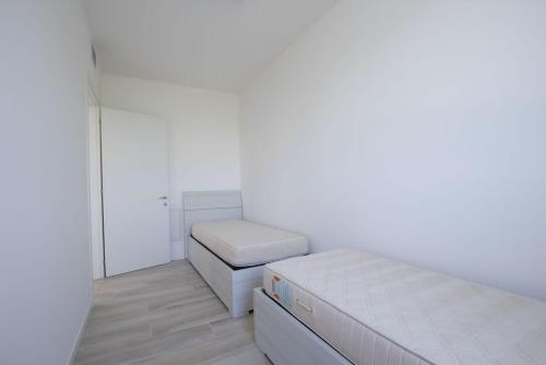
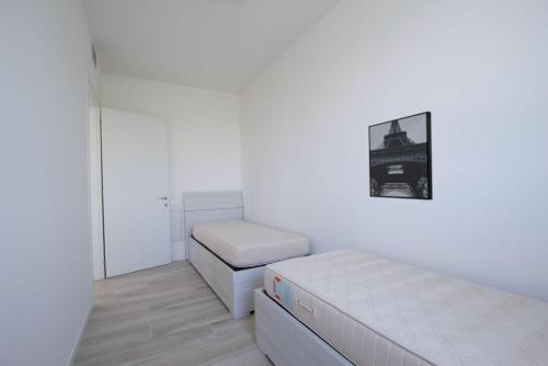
+ wall art [367,111,434,202]
